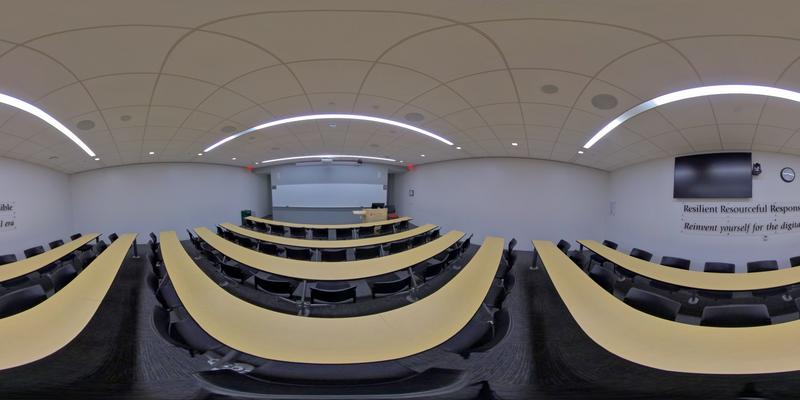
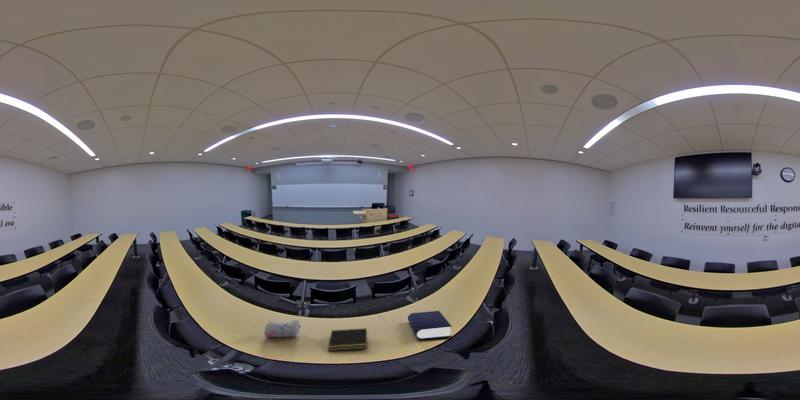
+ notepad [327,327,368,352]
+ book [407,310,453,341]
+ pencil case [264,319,301,338]
